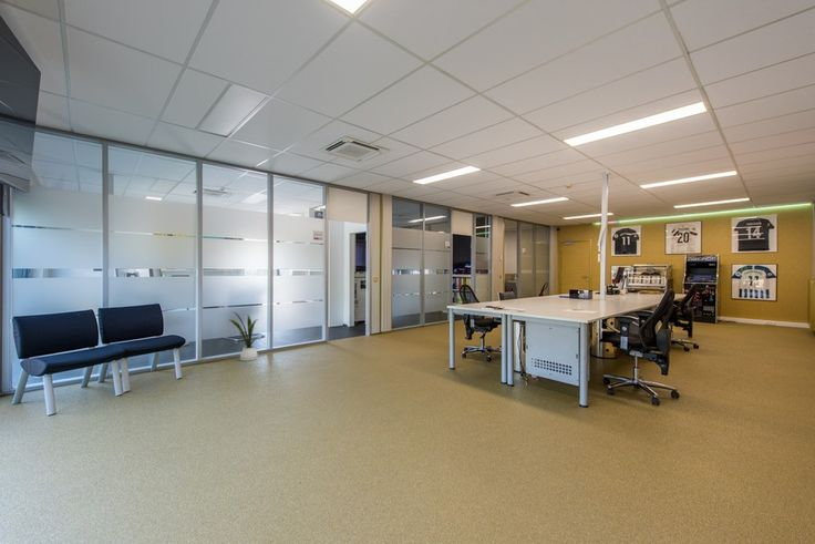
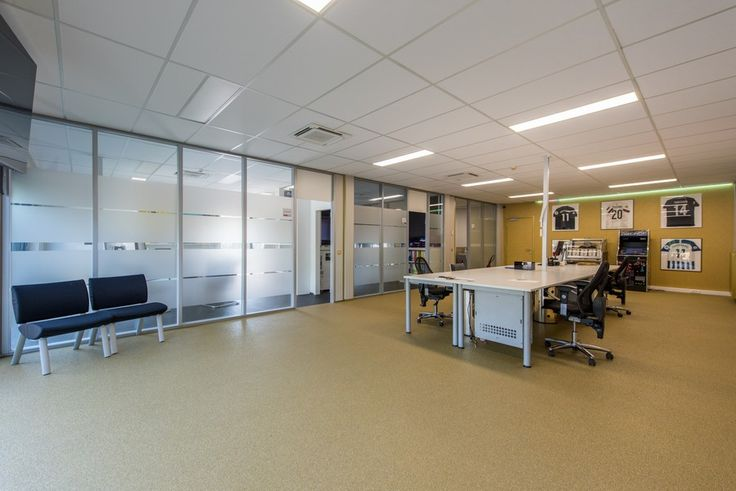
- house plant [229,311,262,362]
